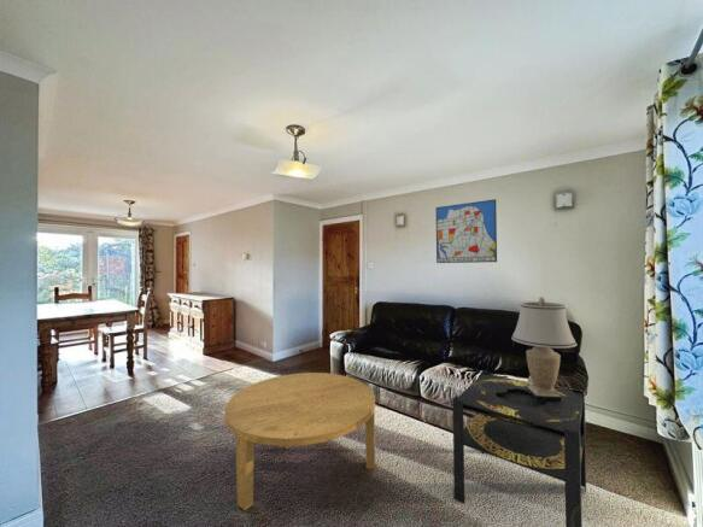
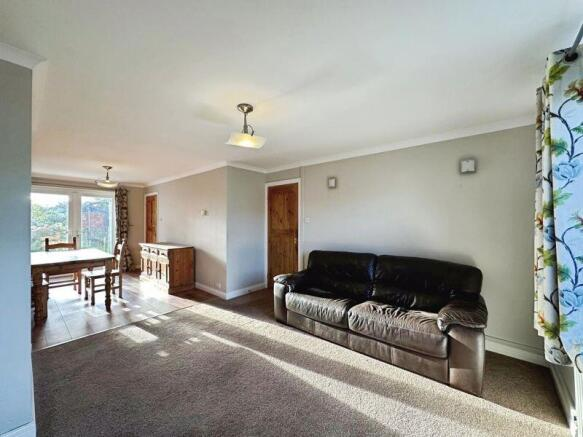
- wall art [435,198,498,264]
- table lamp [510,297,578,402]
- coffee table [223,371,376,511]
- side table [452,370,587,527]
